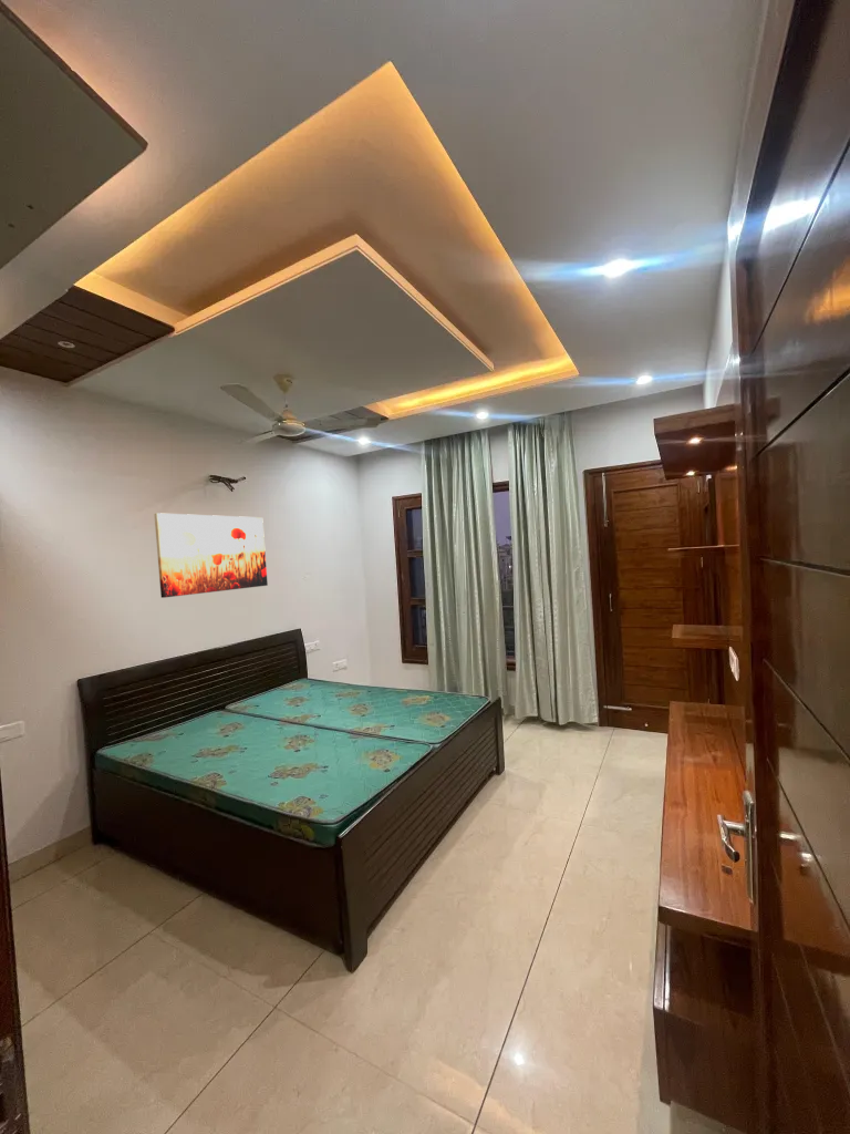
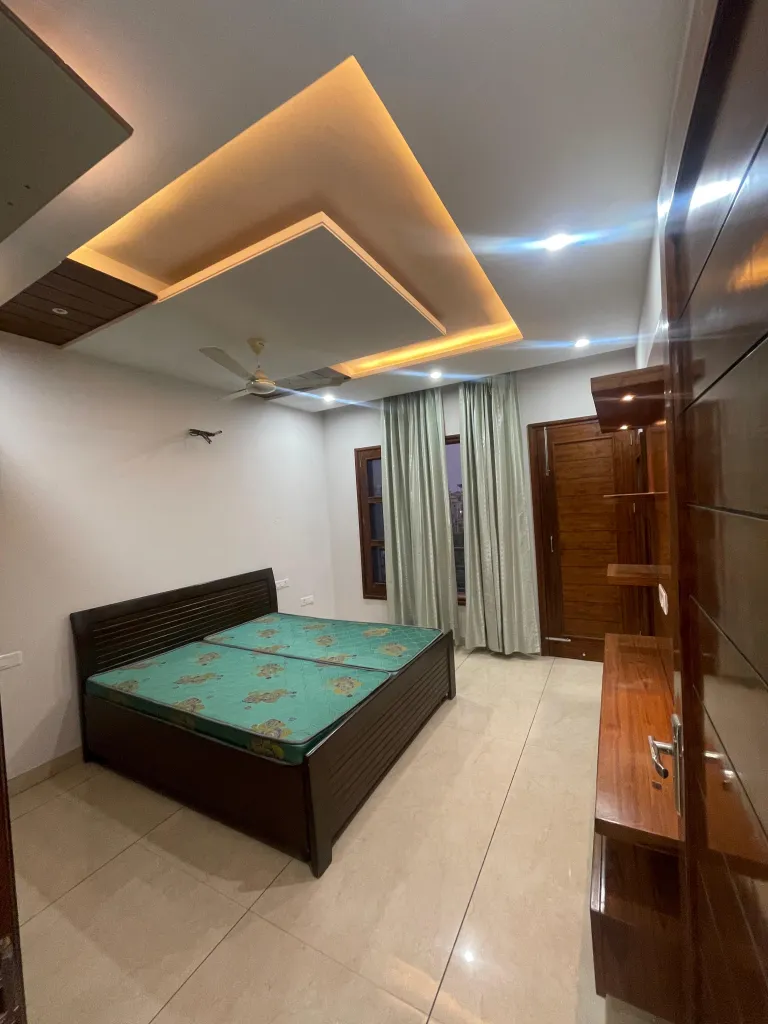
- wall art [153,512,269,599]
